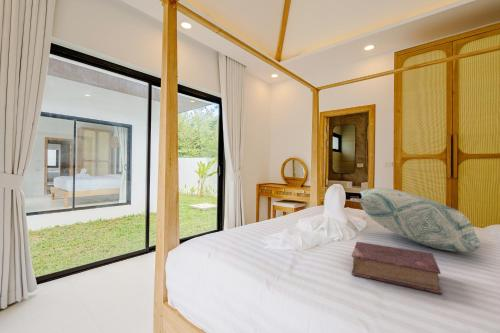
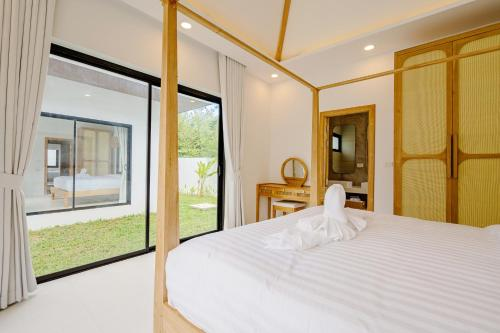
- book [350,241,444,295]
- decorative pillow [358,187,483,253]
